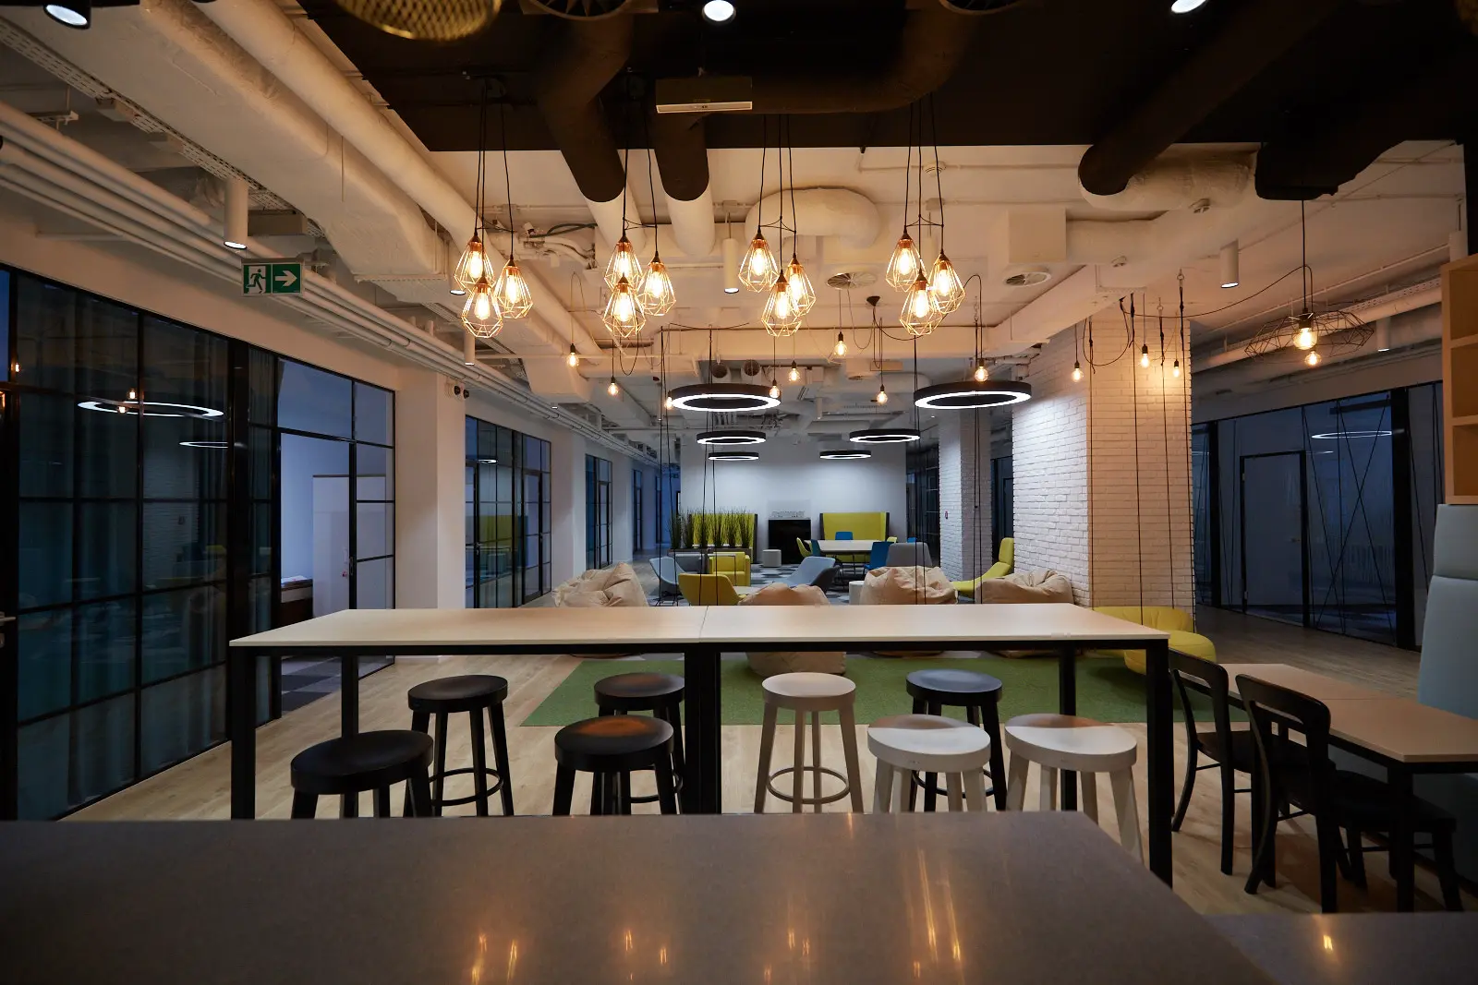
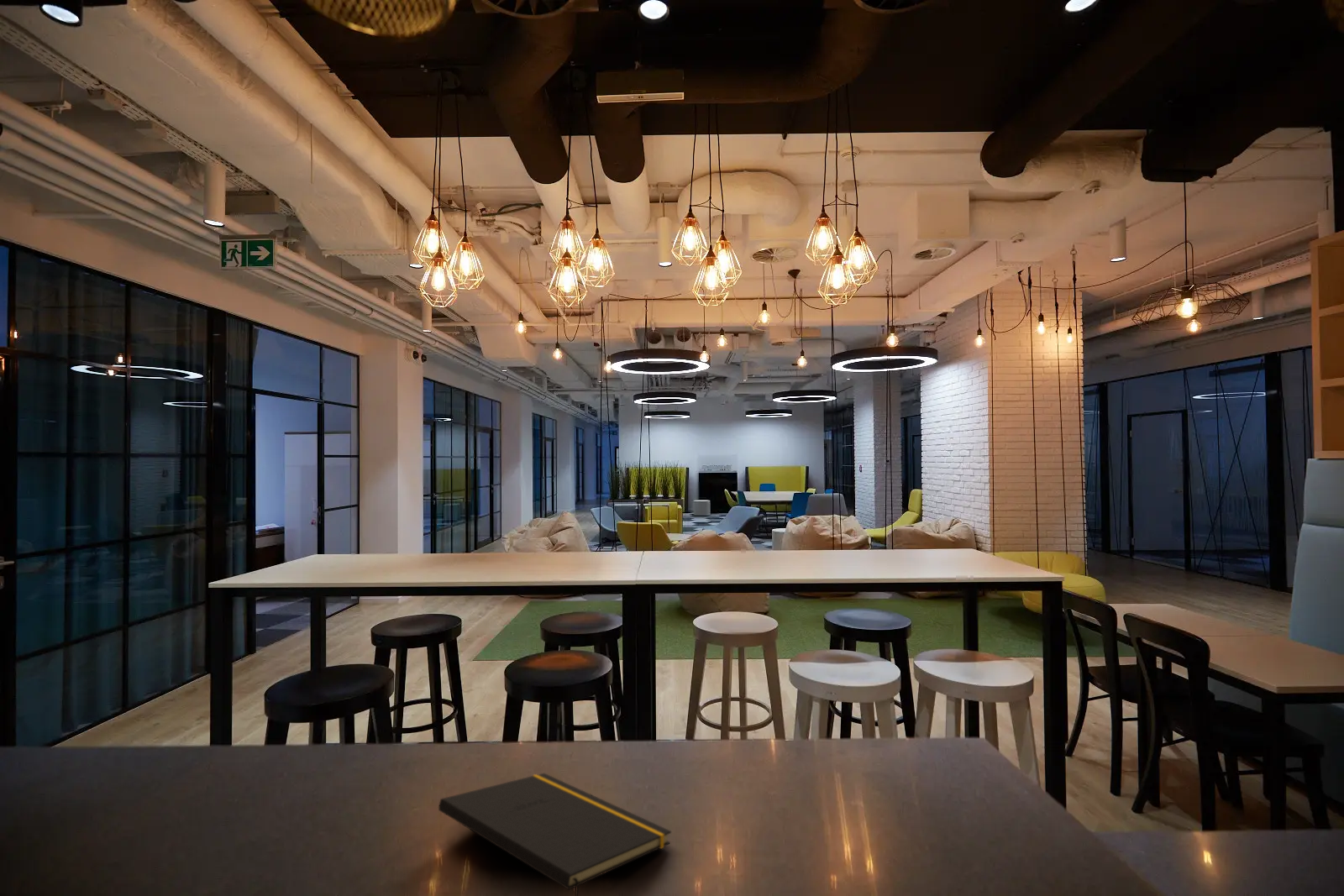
+ notepad [438,773,672,896]
